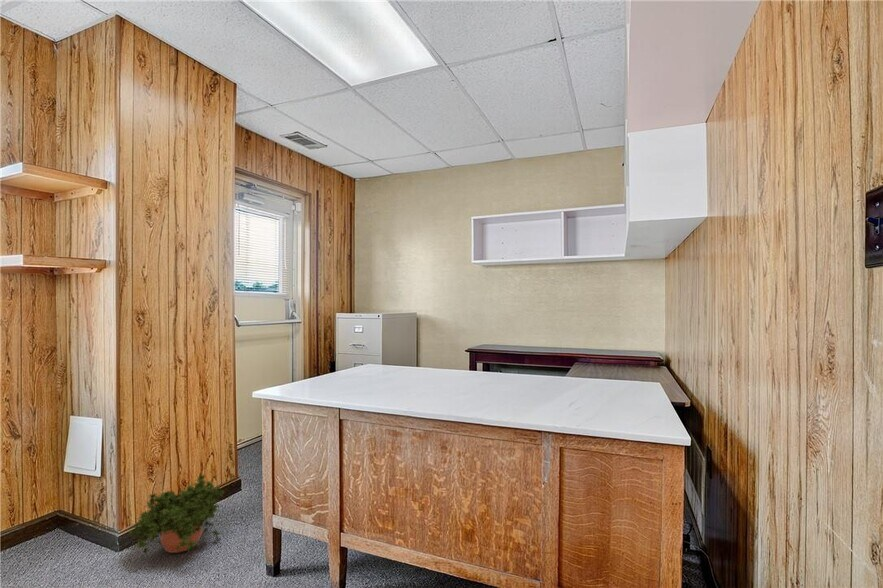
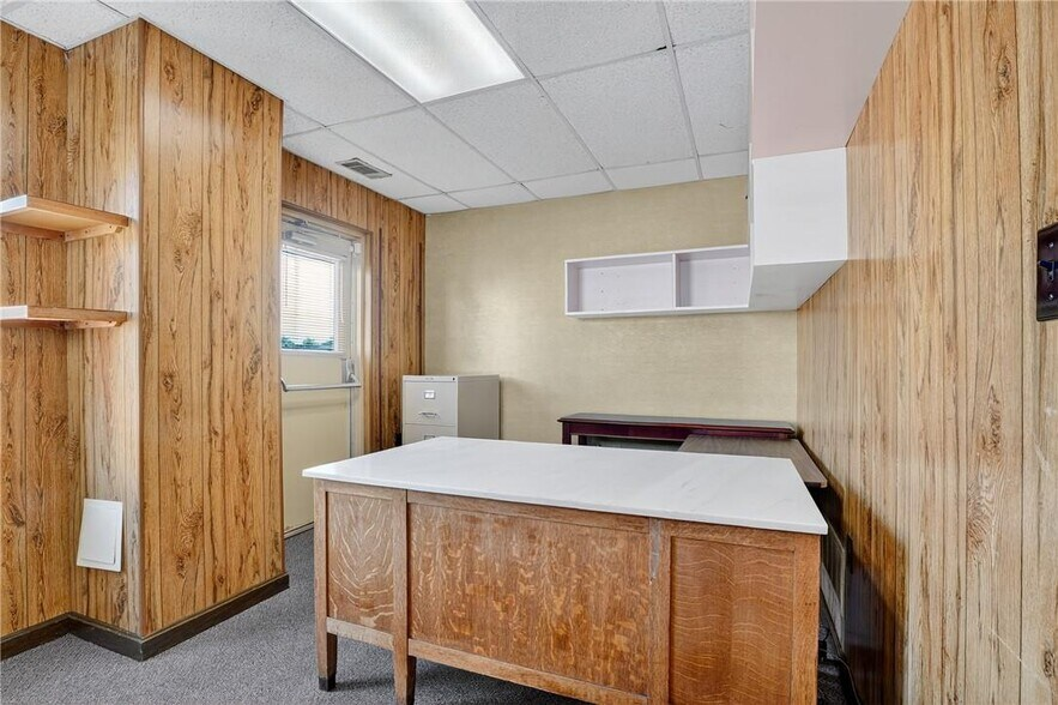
- potted plant [127,473,225,557]
